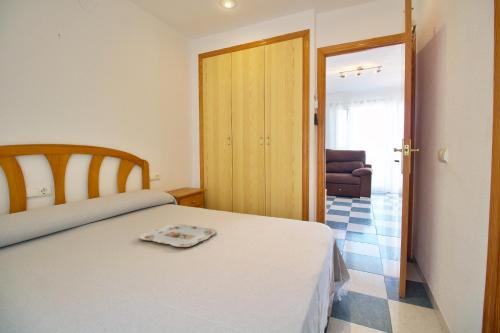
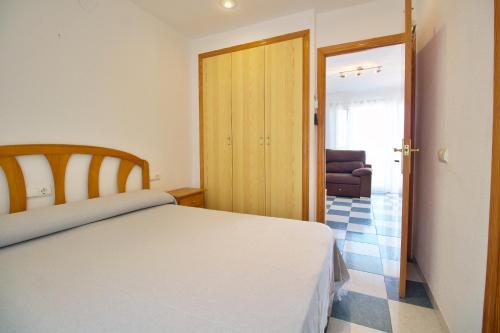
- serving tray [139,223,218,248]
